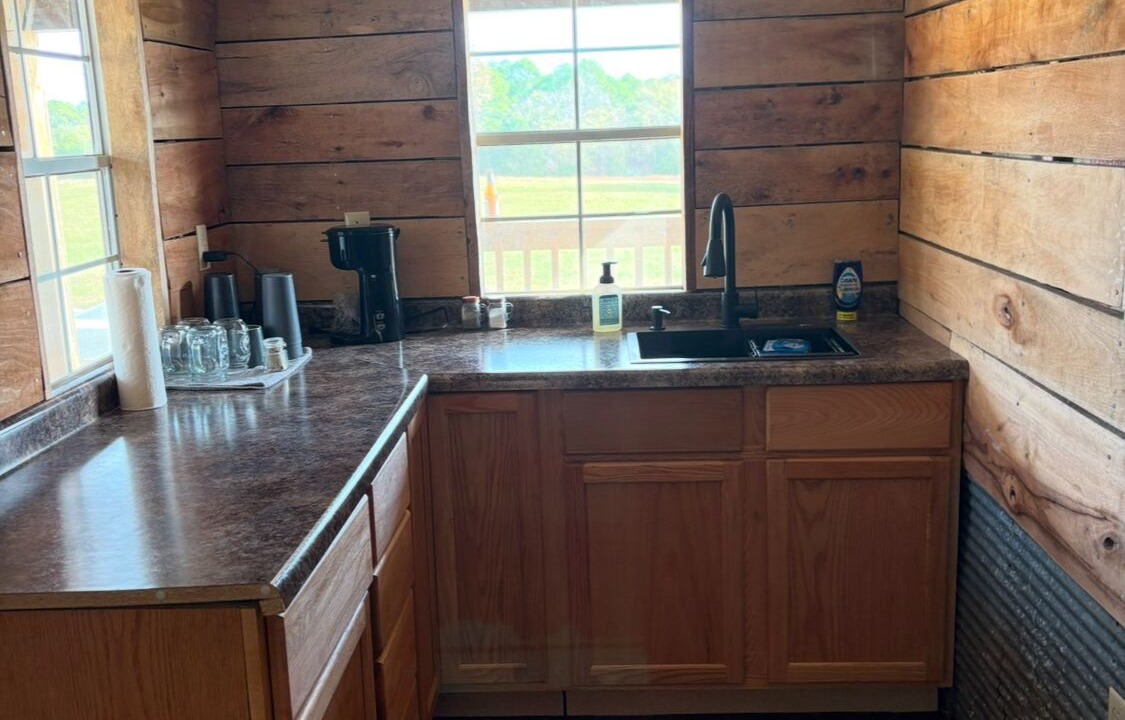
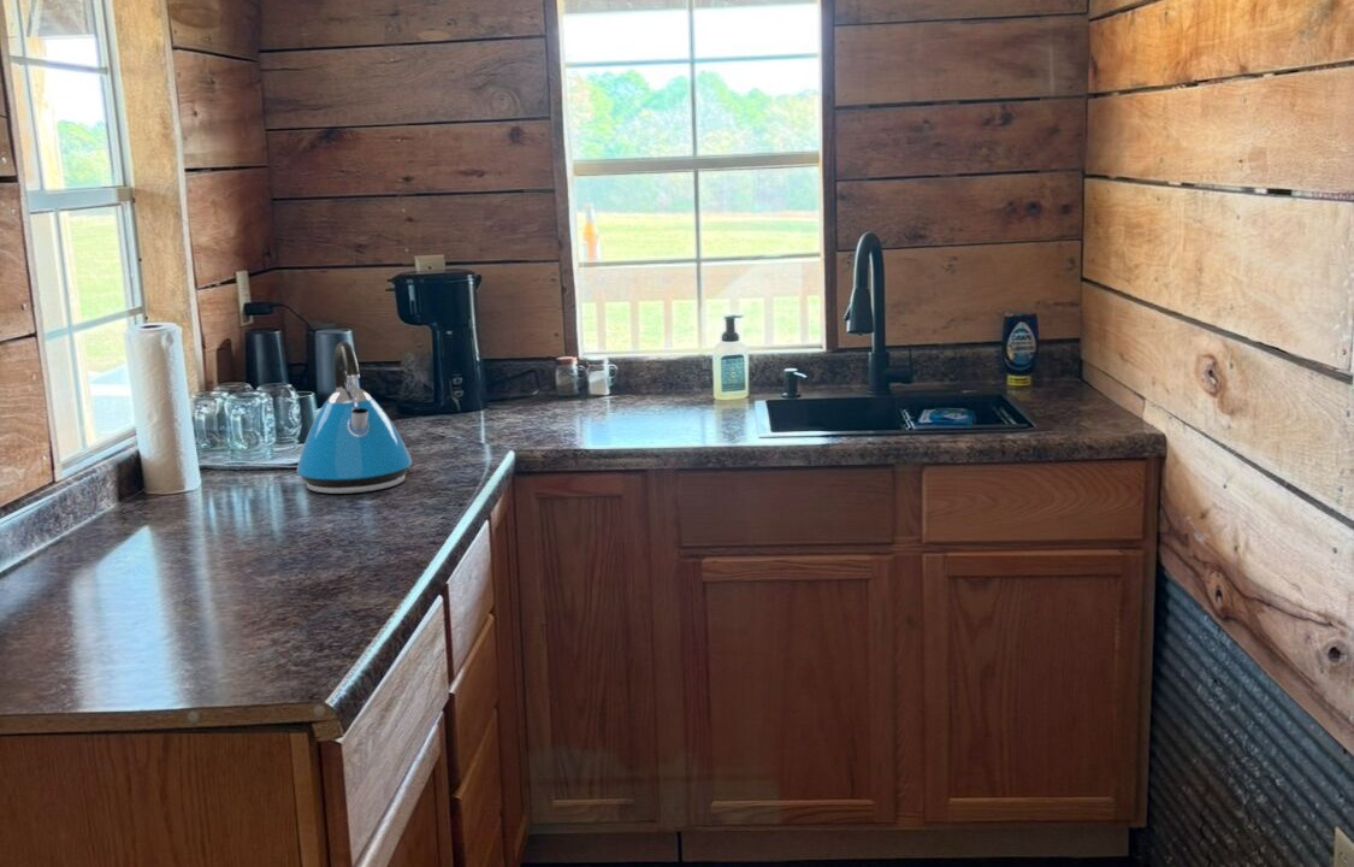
+ kettle [296,341,413,495]
